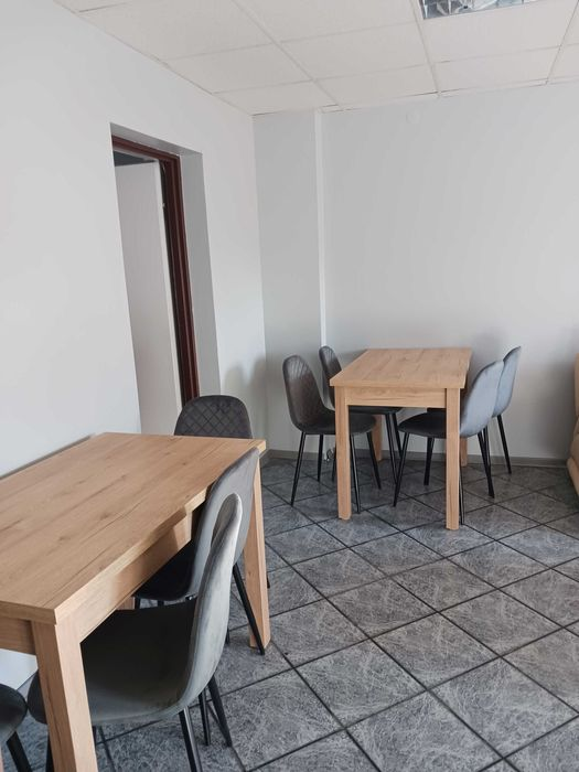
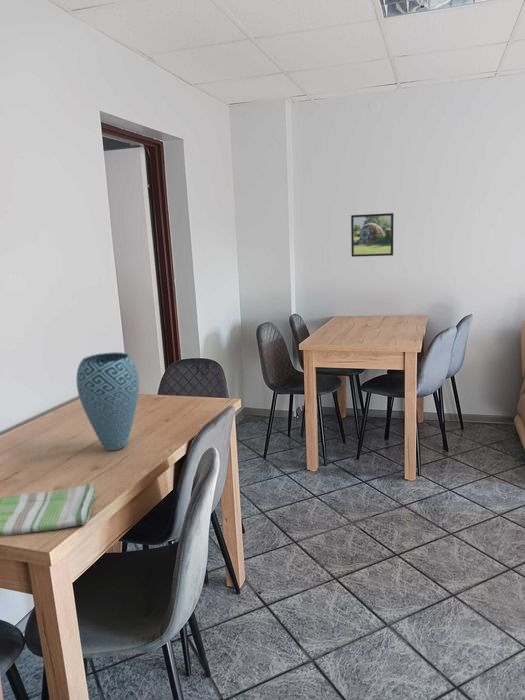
+ vase [75,351,140,451]
+ dish towel [0,483,96,537]
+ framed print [350,212,394,258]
